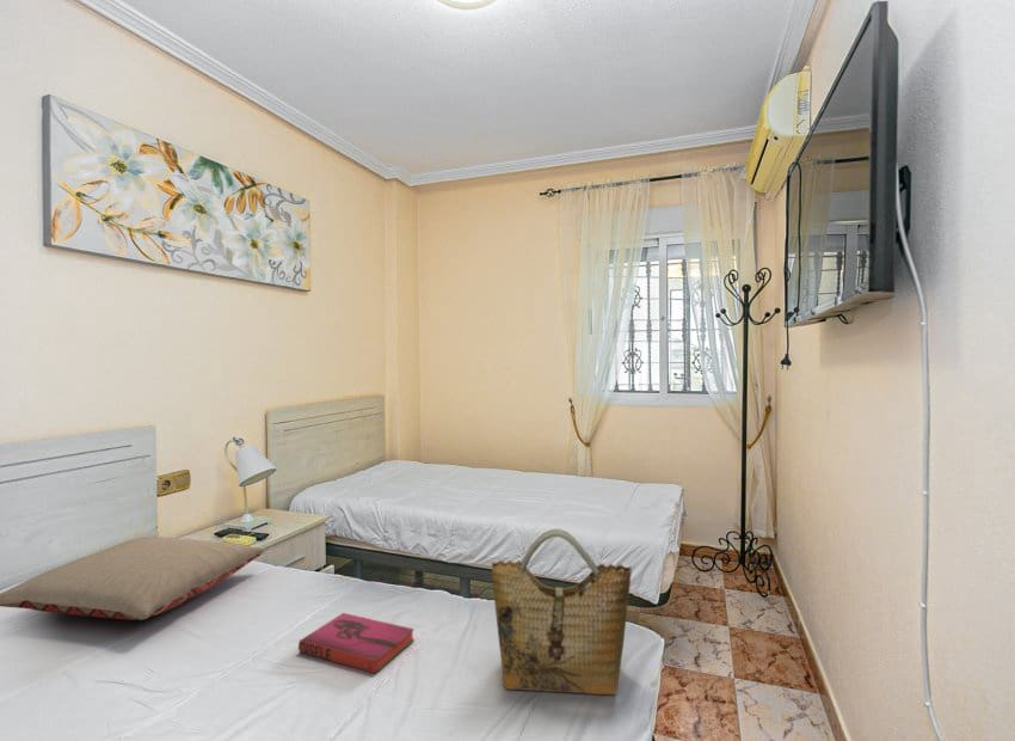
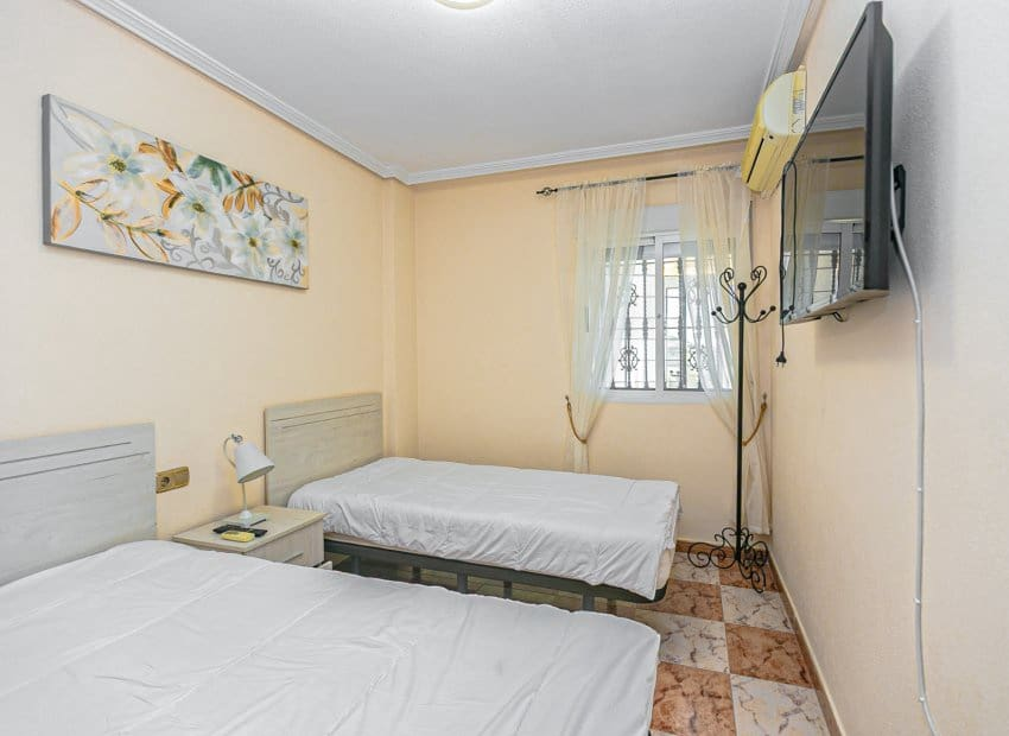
- pillow [0,535,265,621]
- hardback book [297,612,416,674]
- grocery bag [491,527,633,697]
